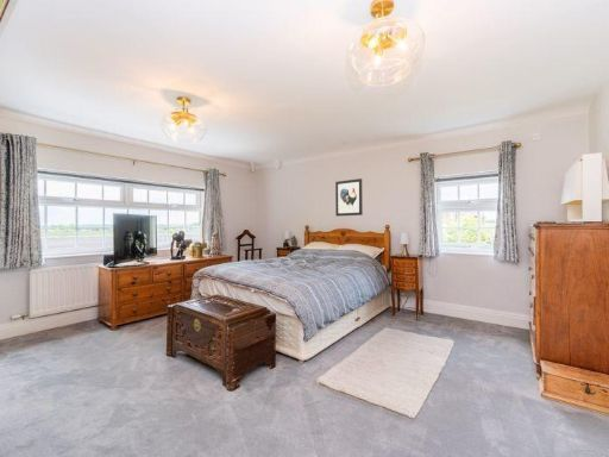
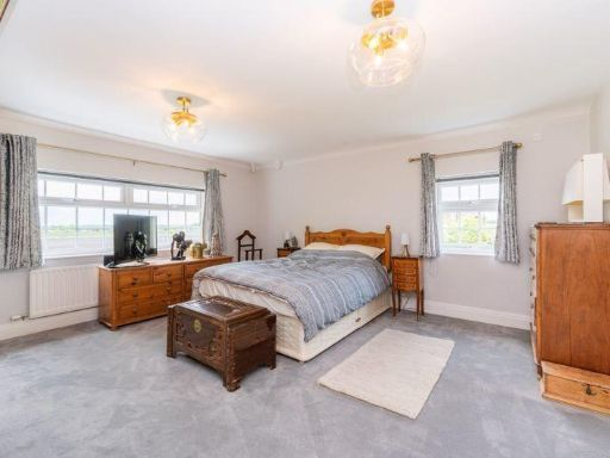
- wall art [334,177,364,218]
